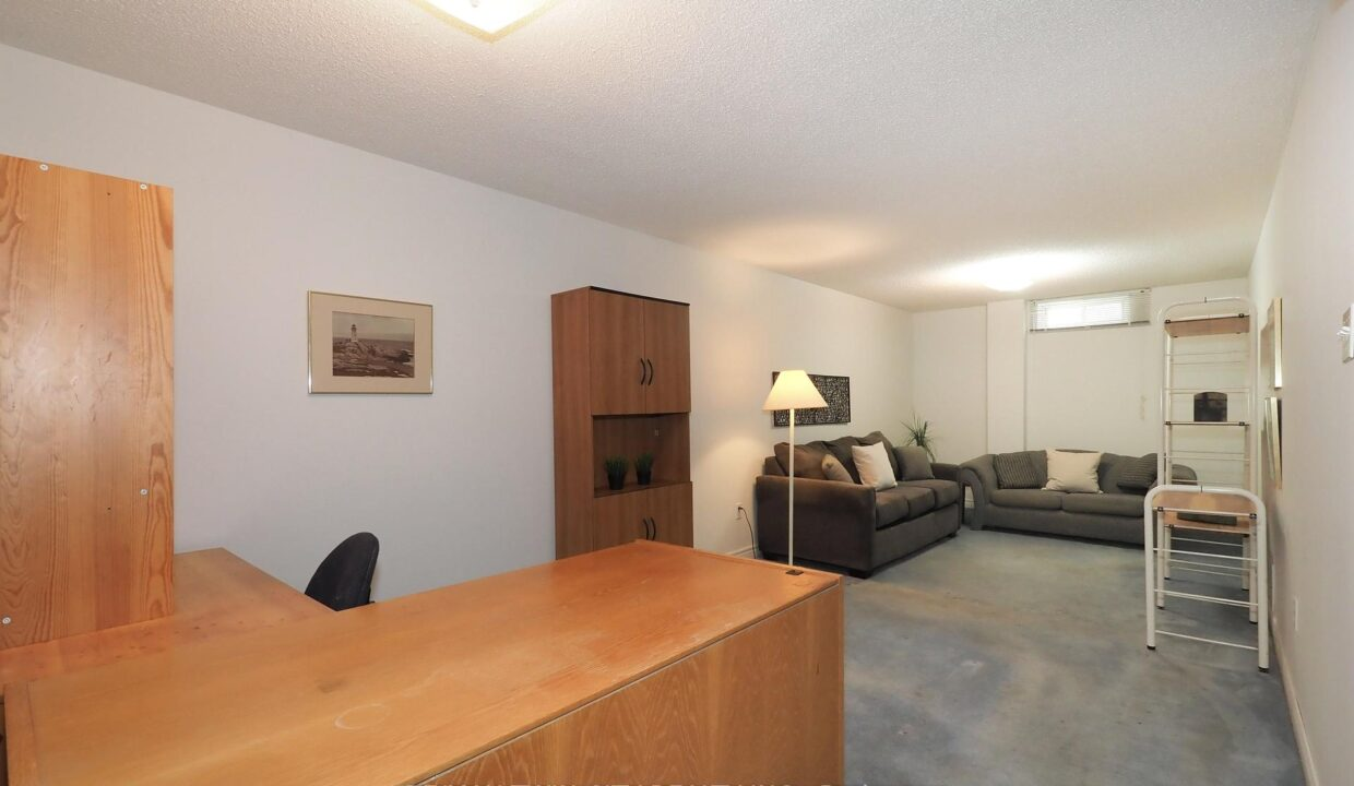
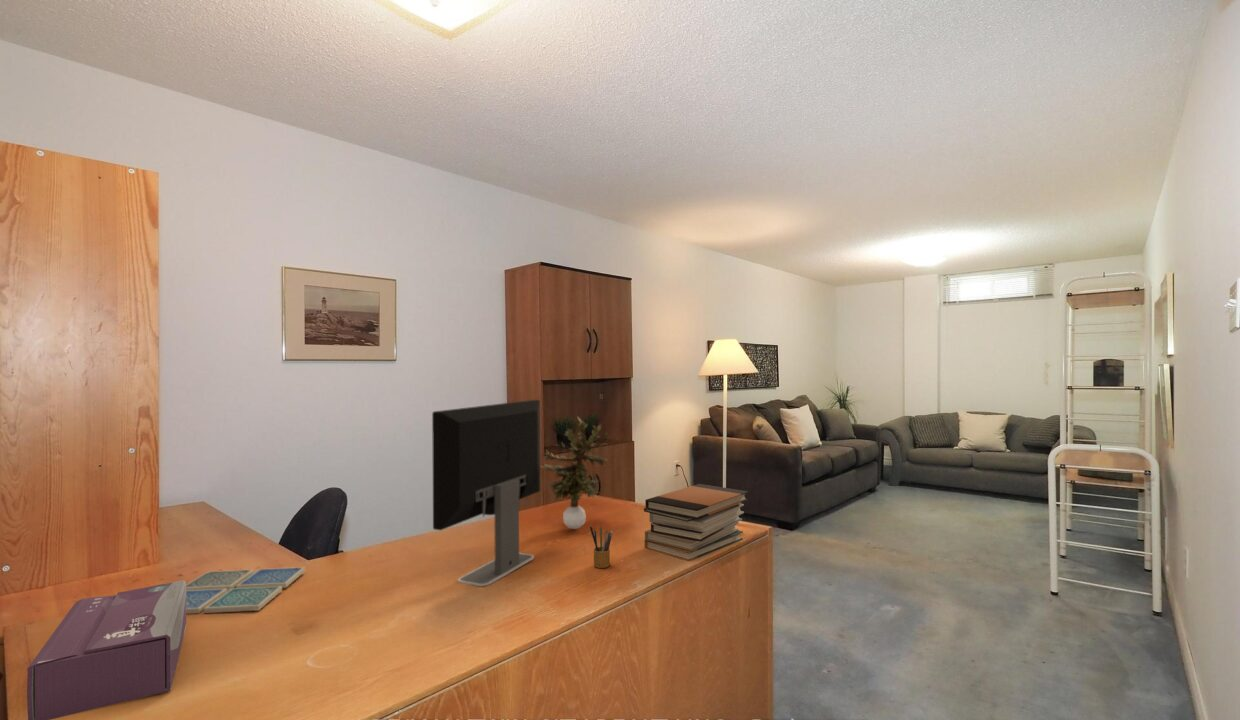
+ tissue box [26,579,187,720]
+ book stack [643,483,749,562]
+ potted plant [540,416,611,530]
+ pencil box [589,524,614,569]
+ computer monitor [431,399,541,587]
+ drink coaster [186,566,306,615]
